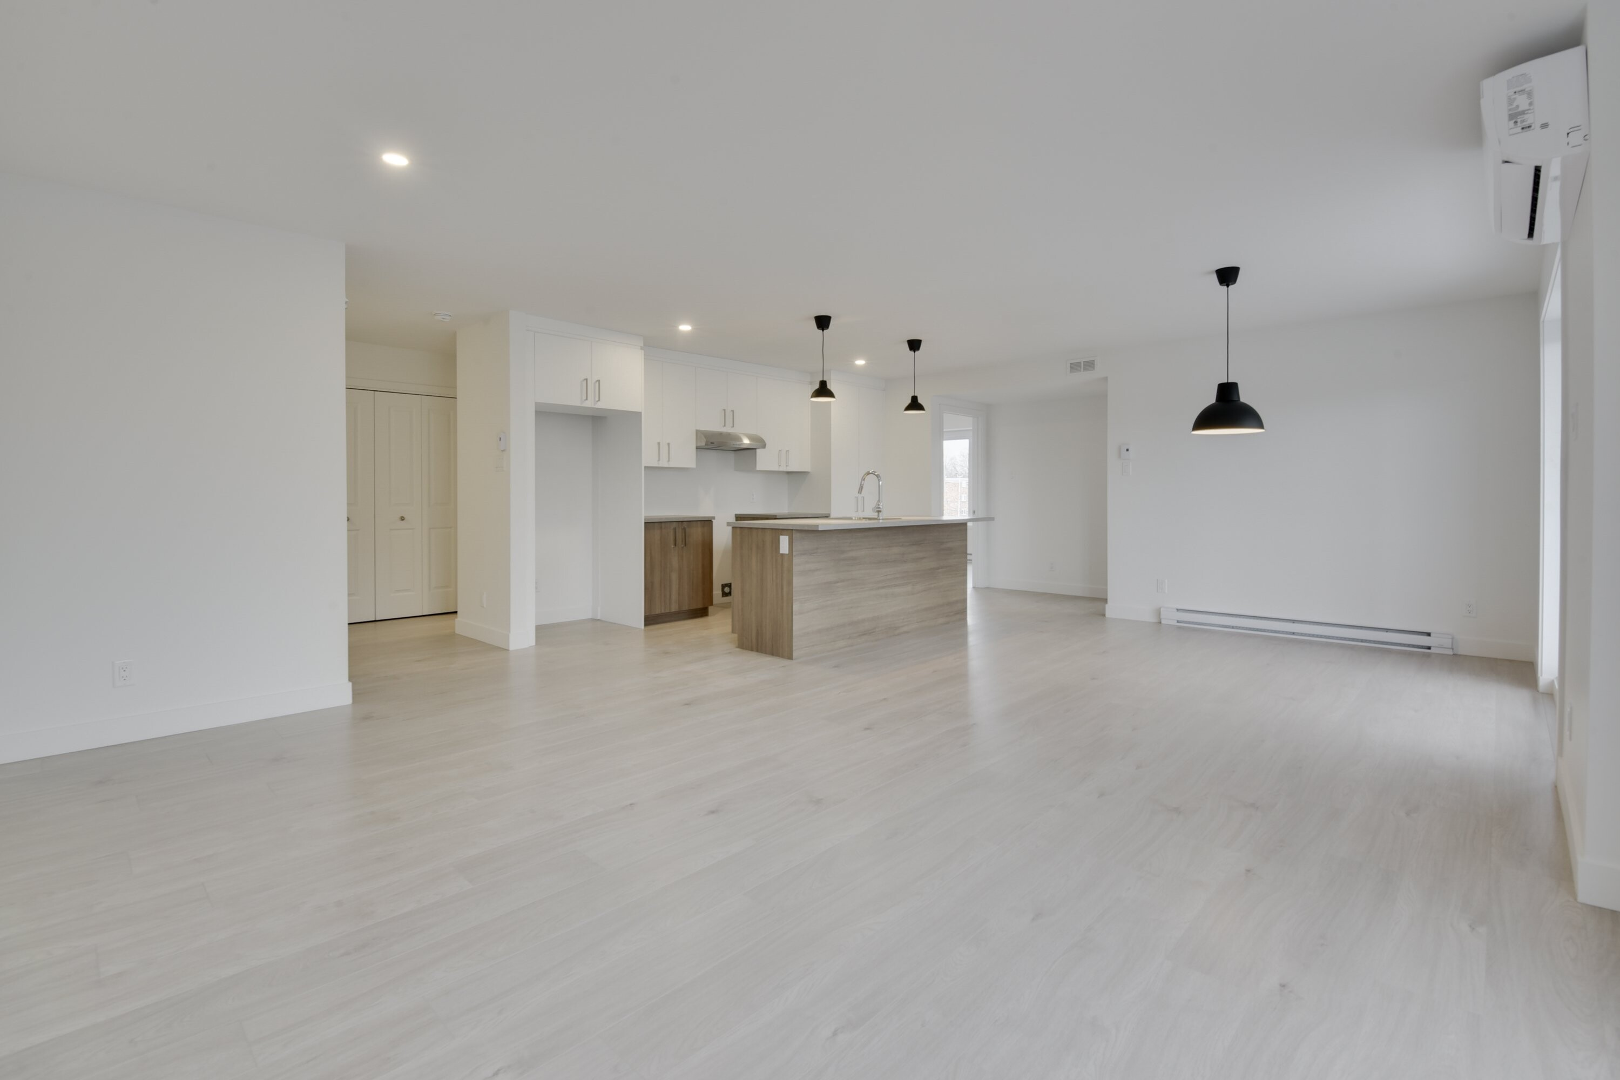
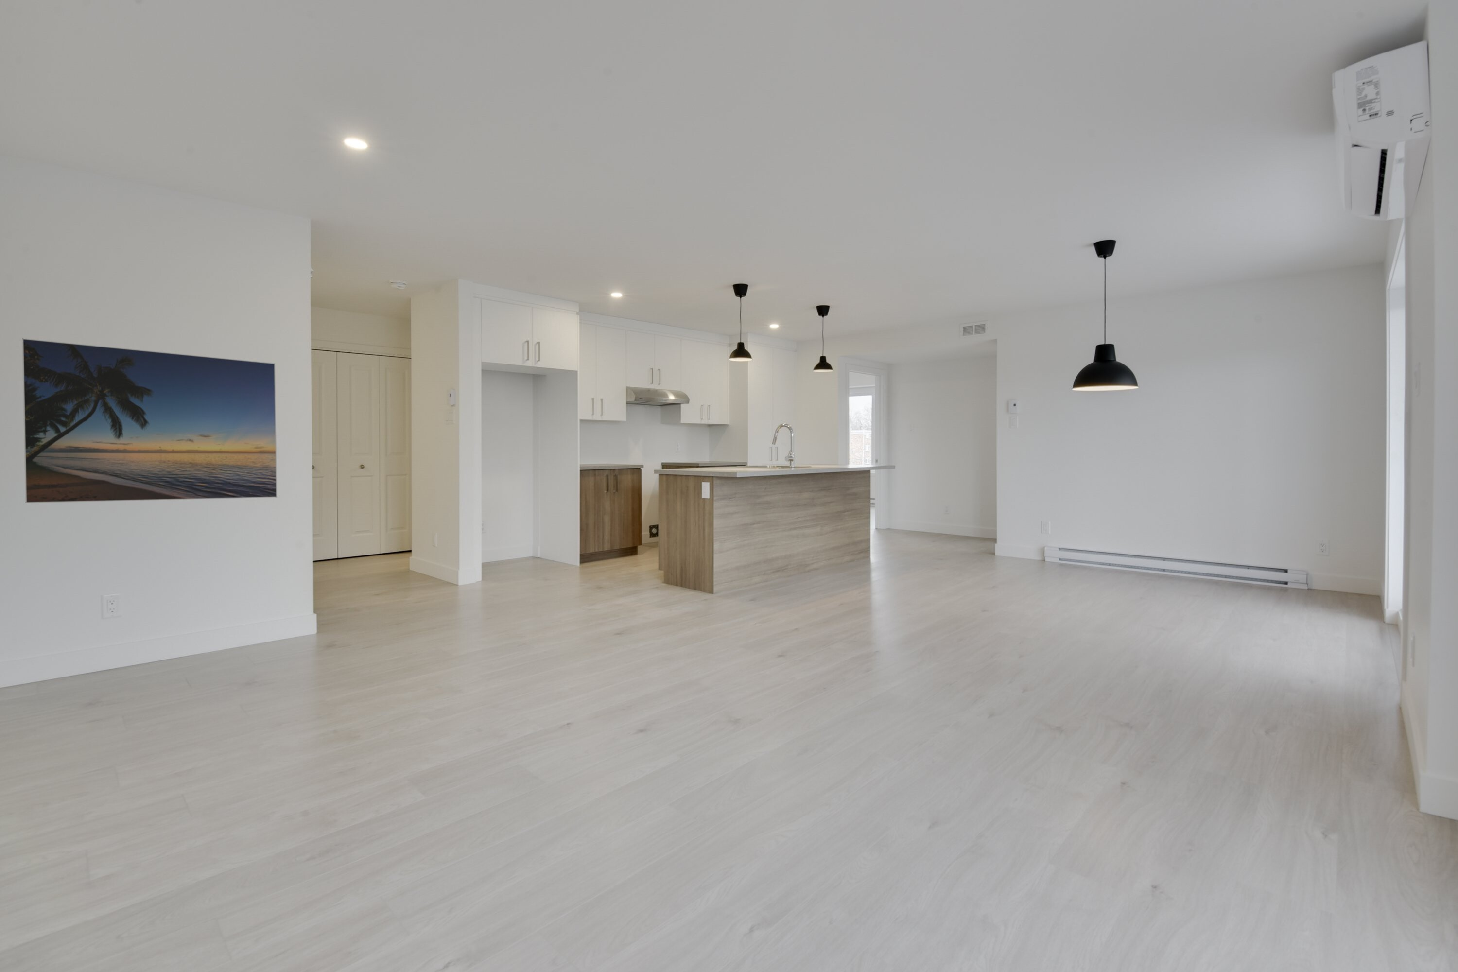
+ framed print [22,337,278,503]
